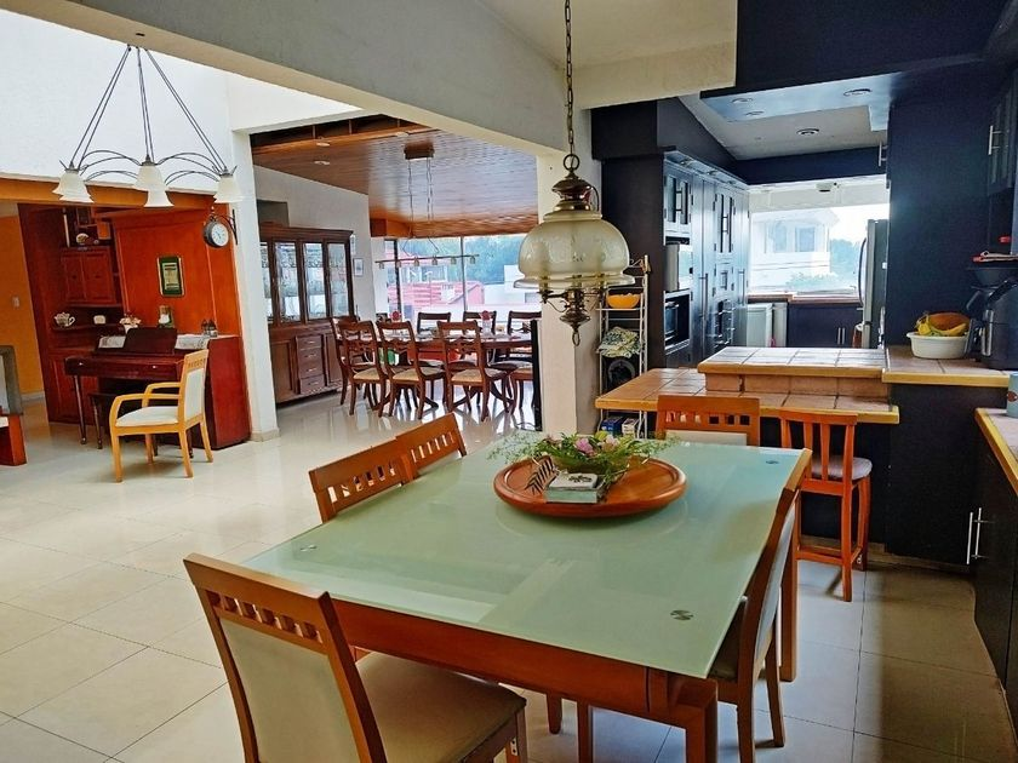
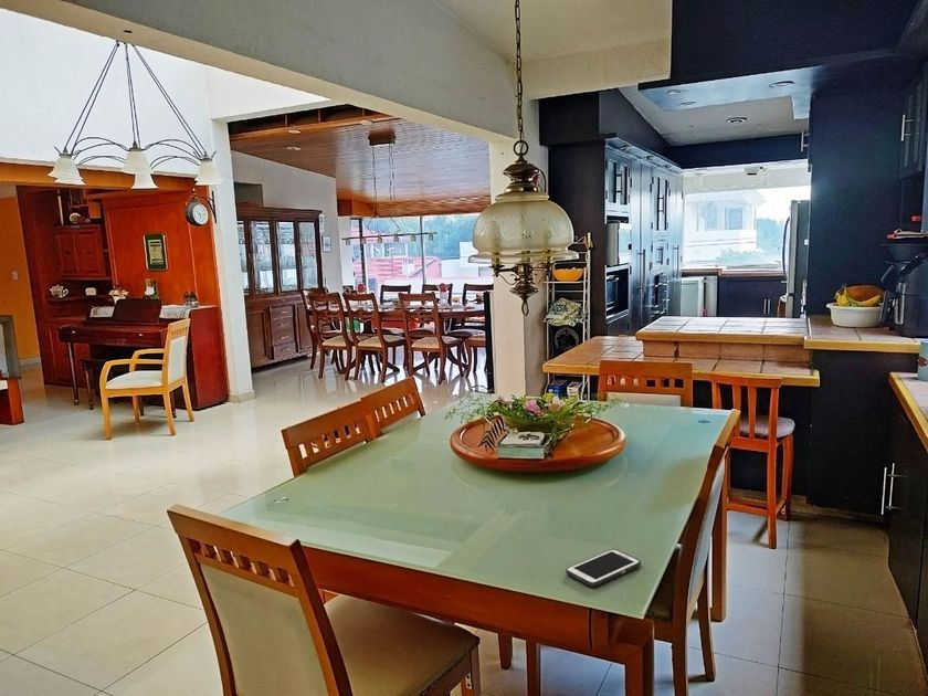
+ cell phone [565,548,642,588]
